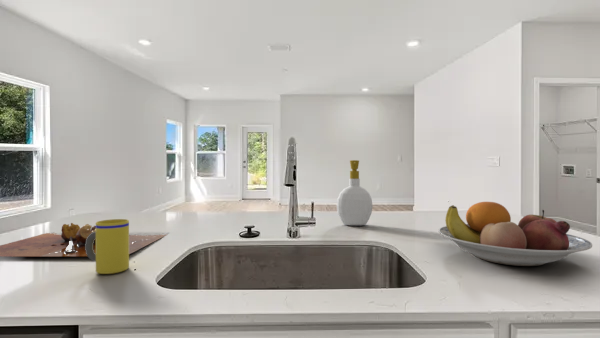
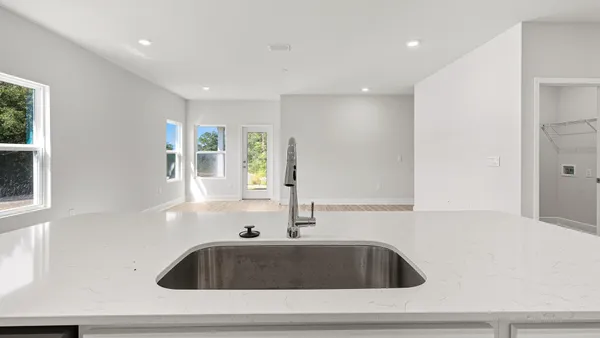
- fruit bowl [438,201,593,267]
- soap bottle [336,159,374,227]
- mug [85,218,130,275]
- cutting board [0,222,168,257]
